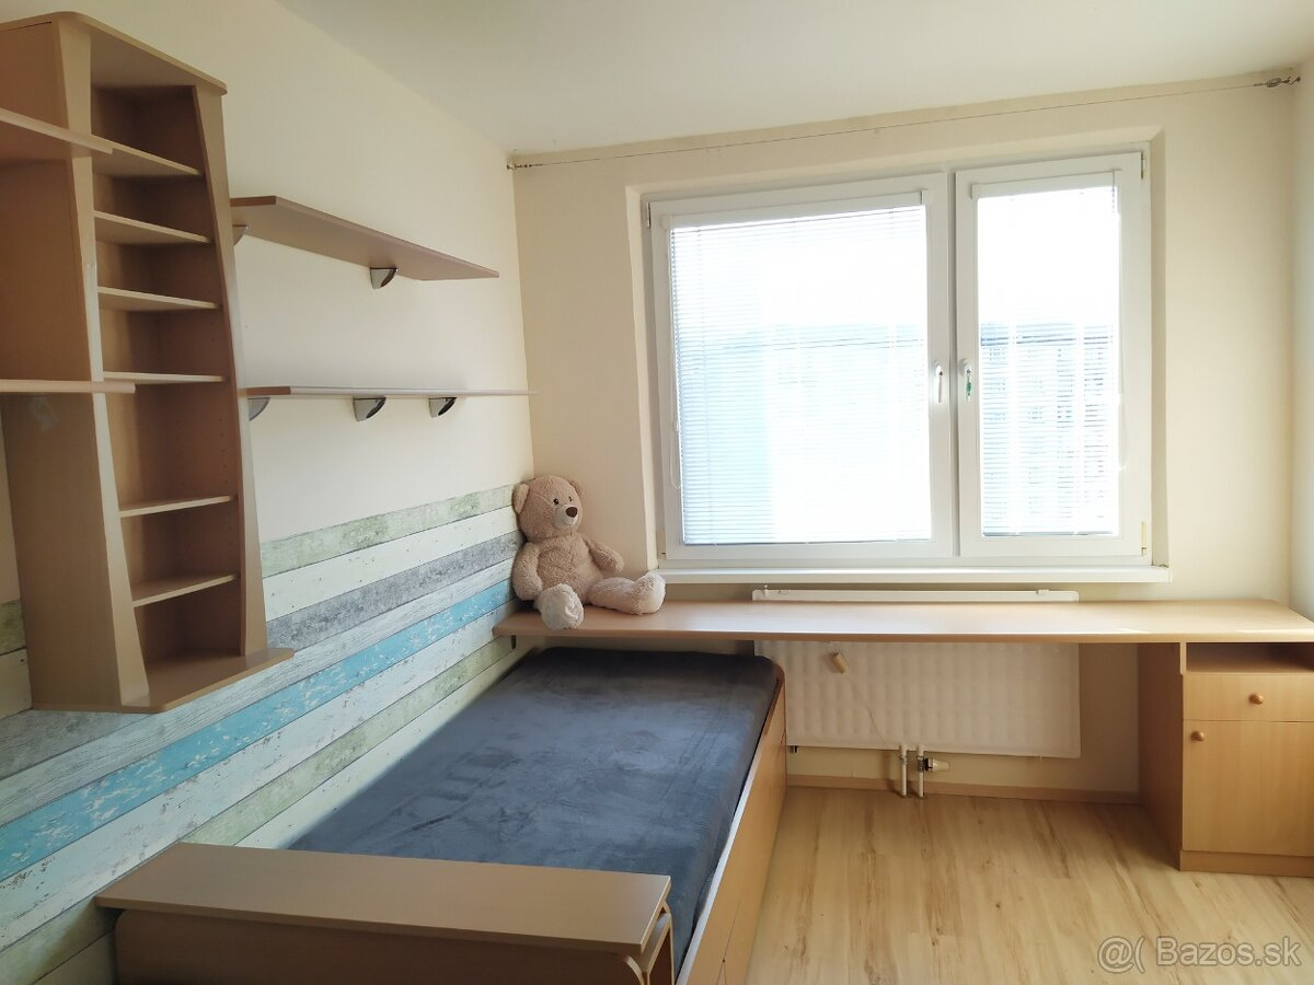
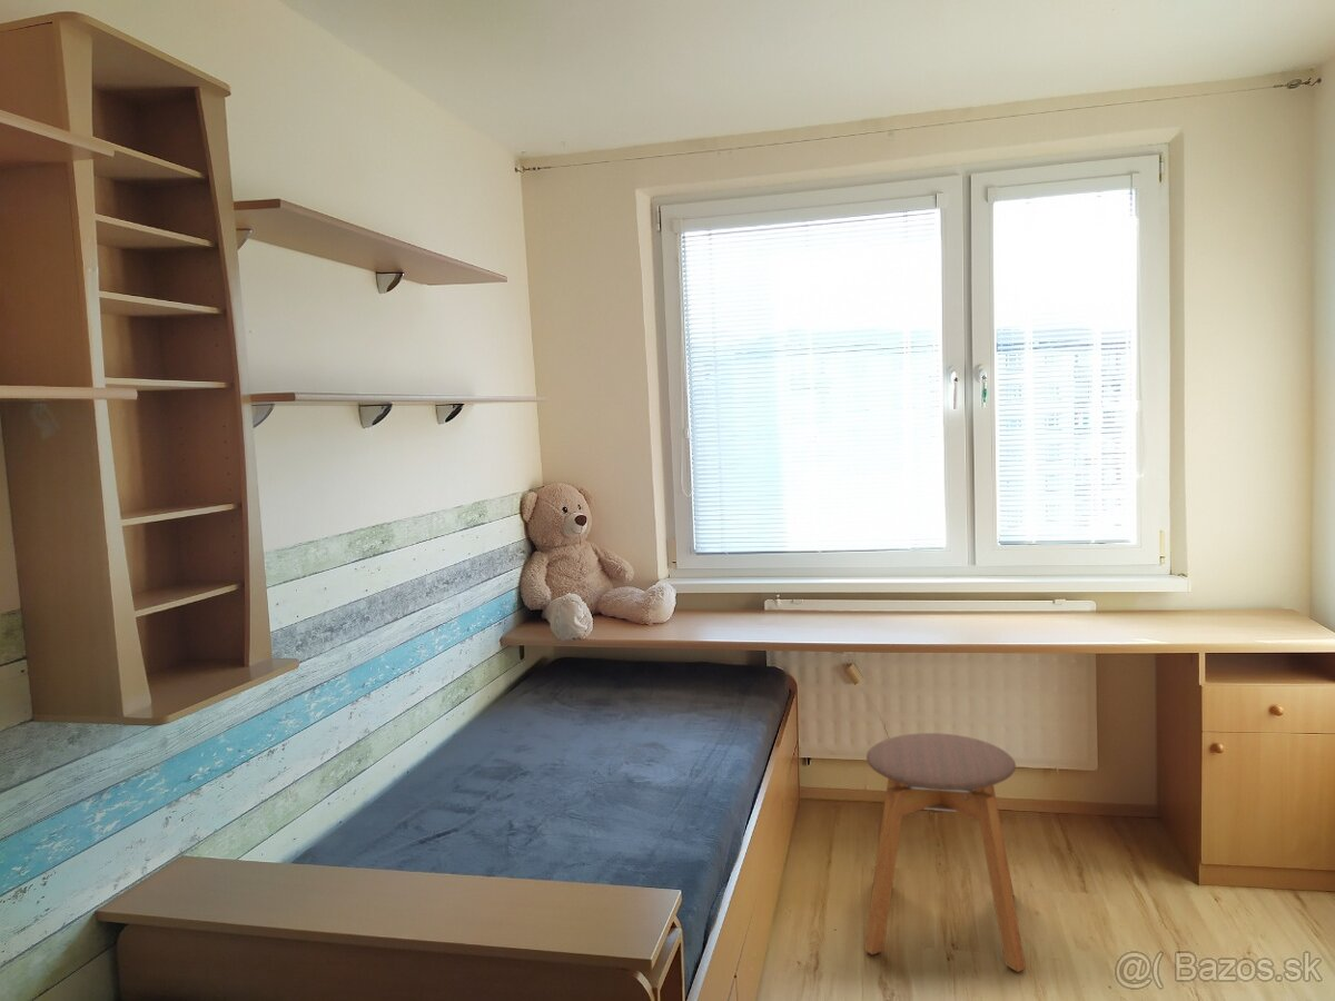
+ stool [863,732,1027,973]
